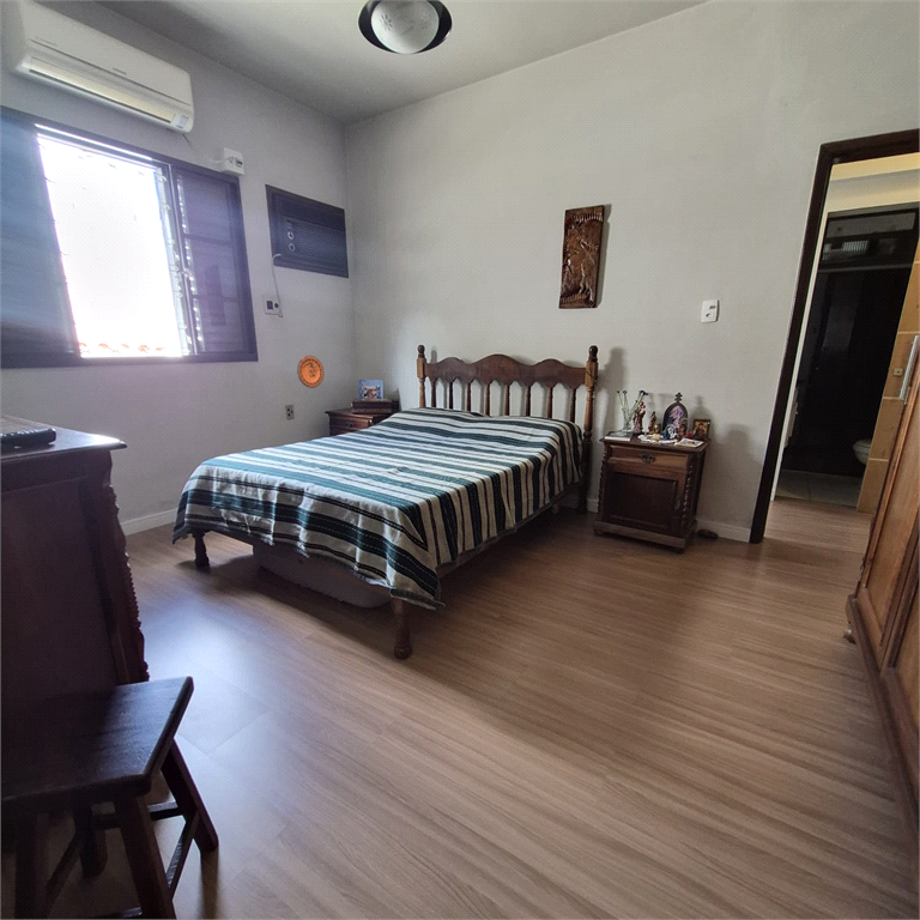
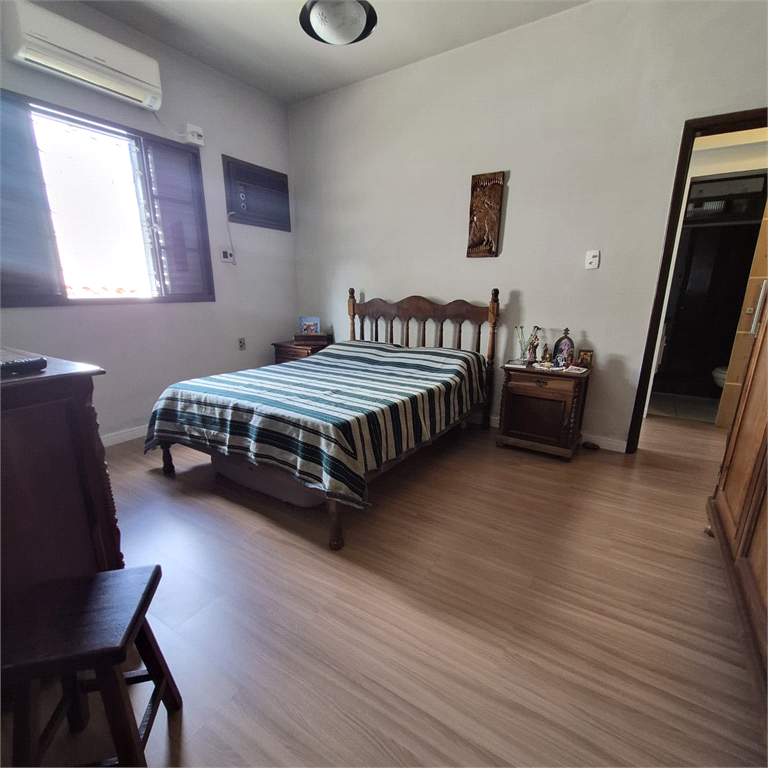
- decorative plate [296,355,325,389]
